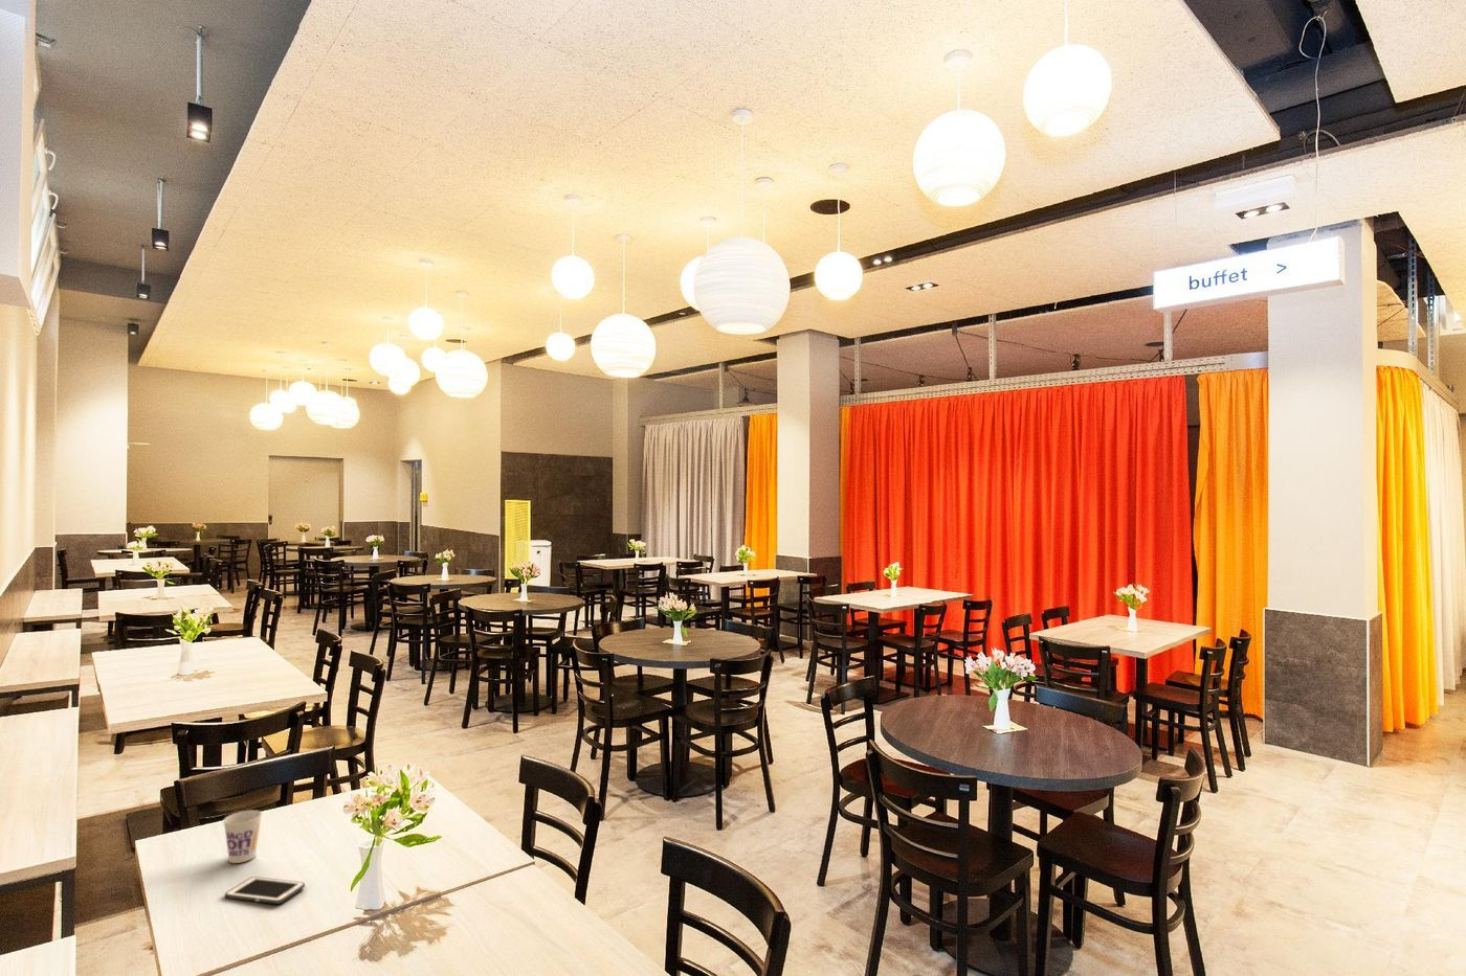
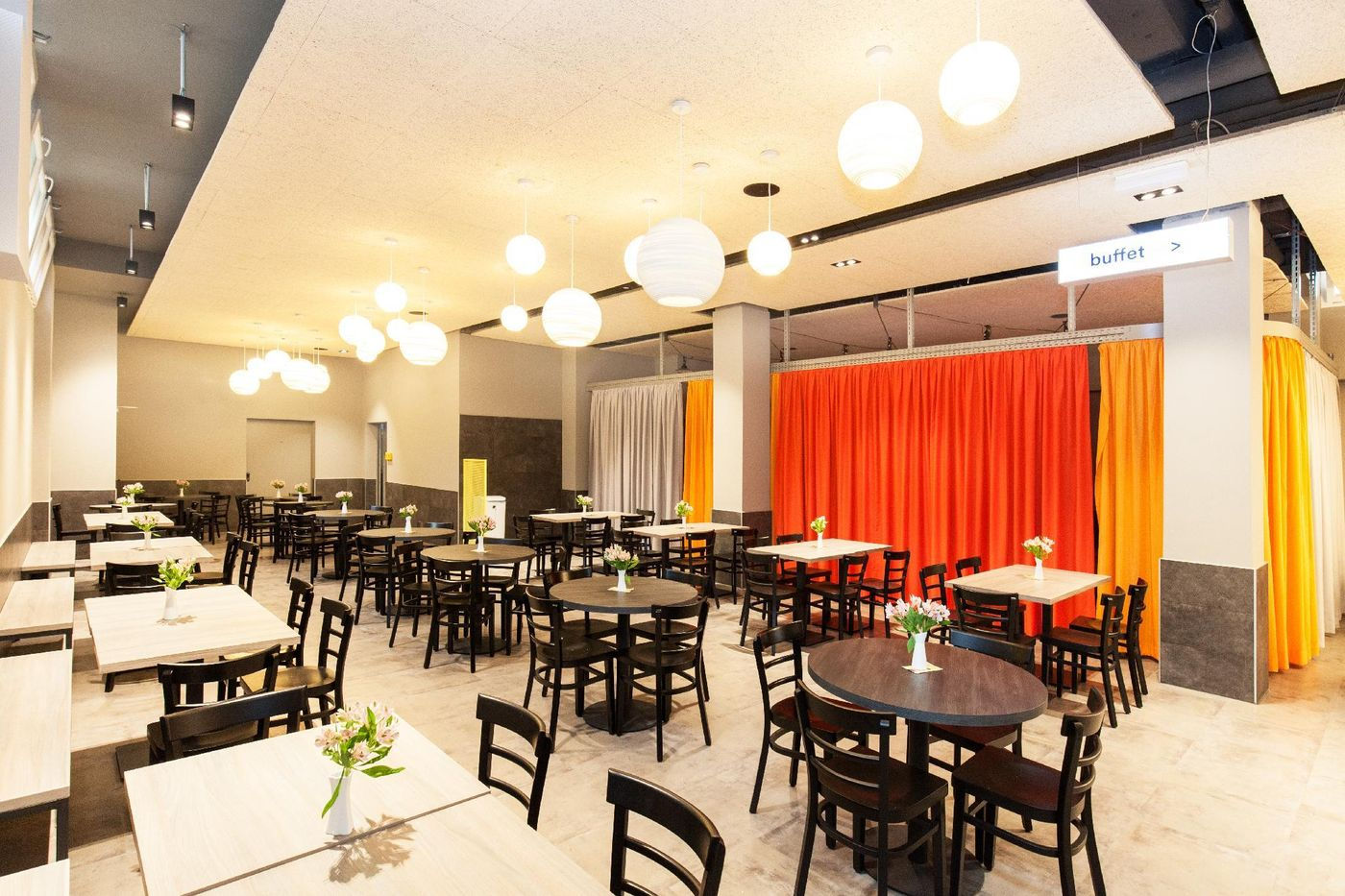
- cell phone [225,876,306,905]
- cup [222,808,263,864]
